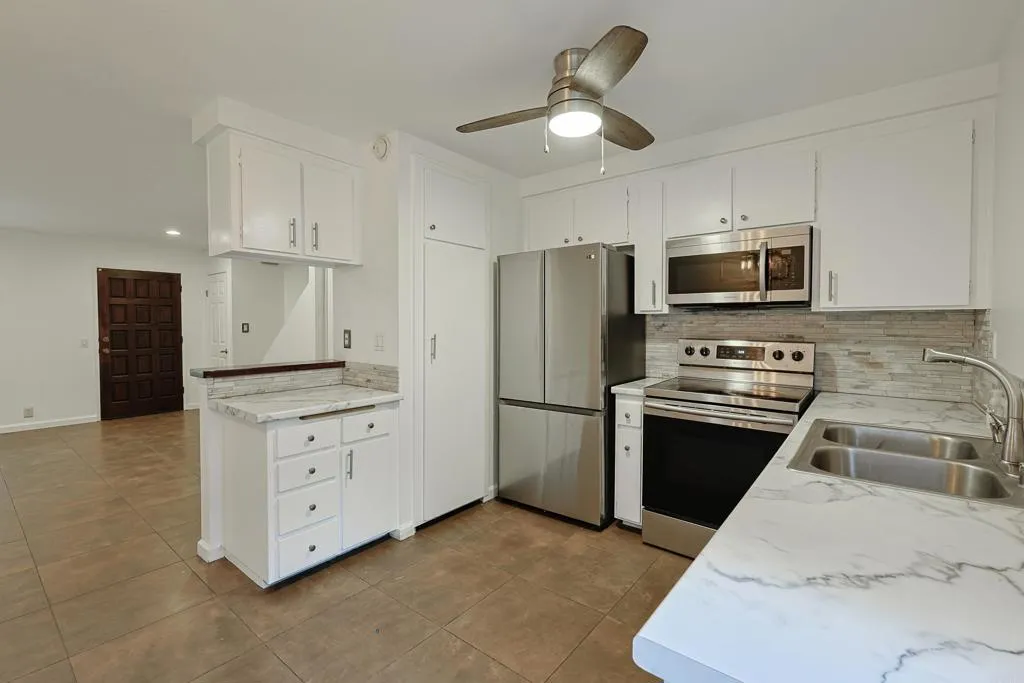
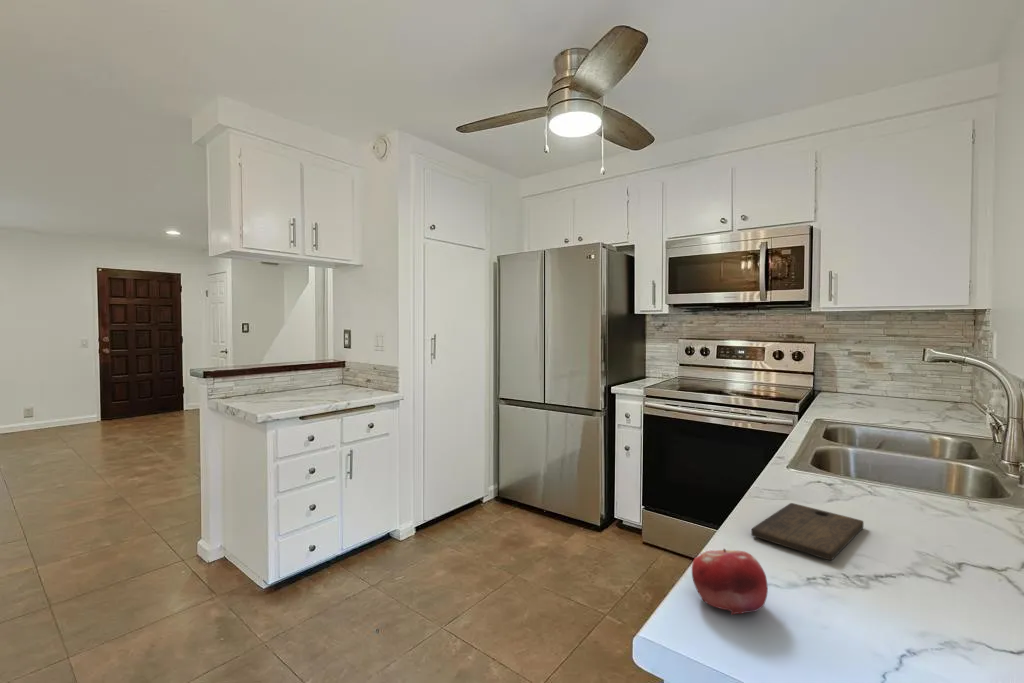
+ fruit [691,548,769,615]
+ cutting board [750,502,865,561]
